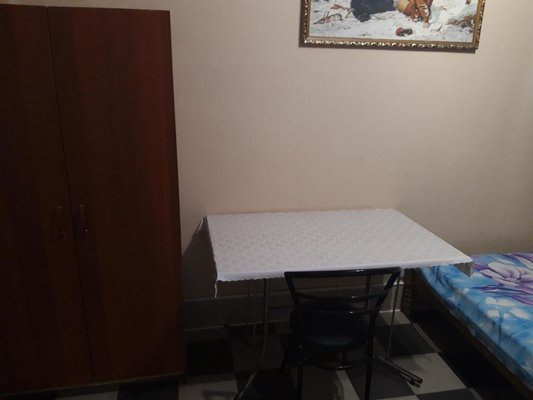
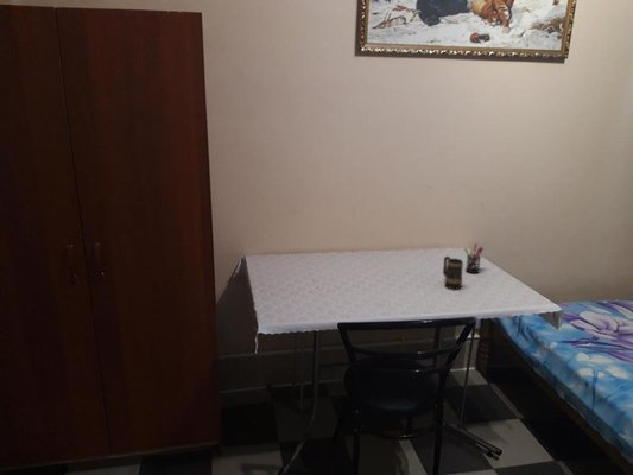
+ mug [442,255,464,290]
+ pen holder [463,242,485,274]
